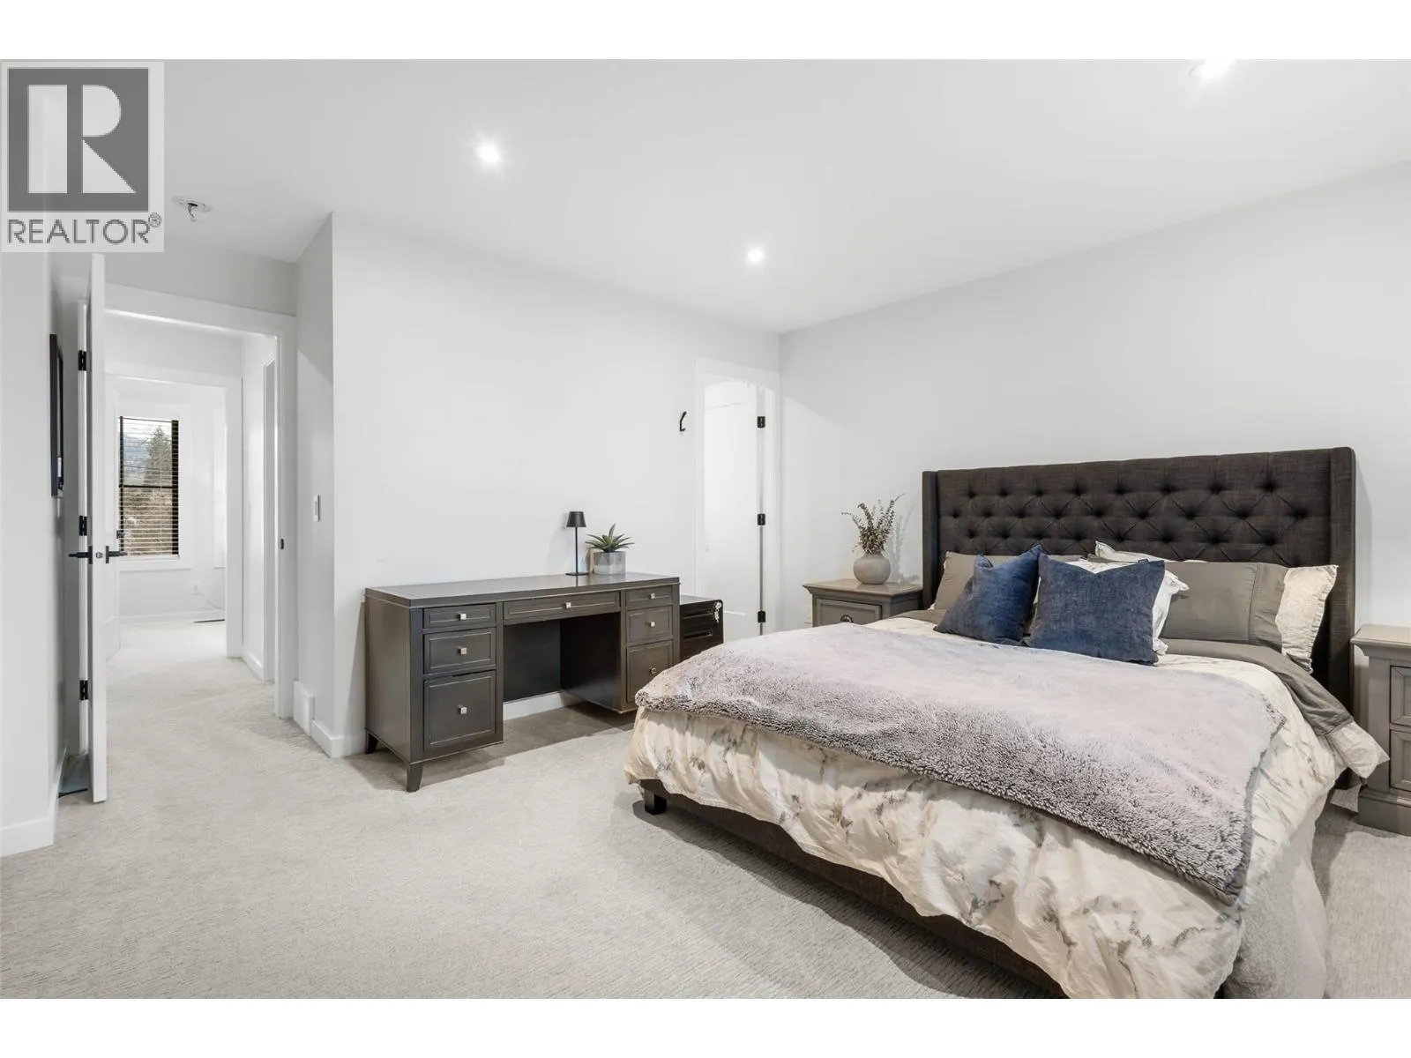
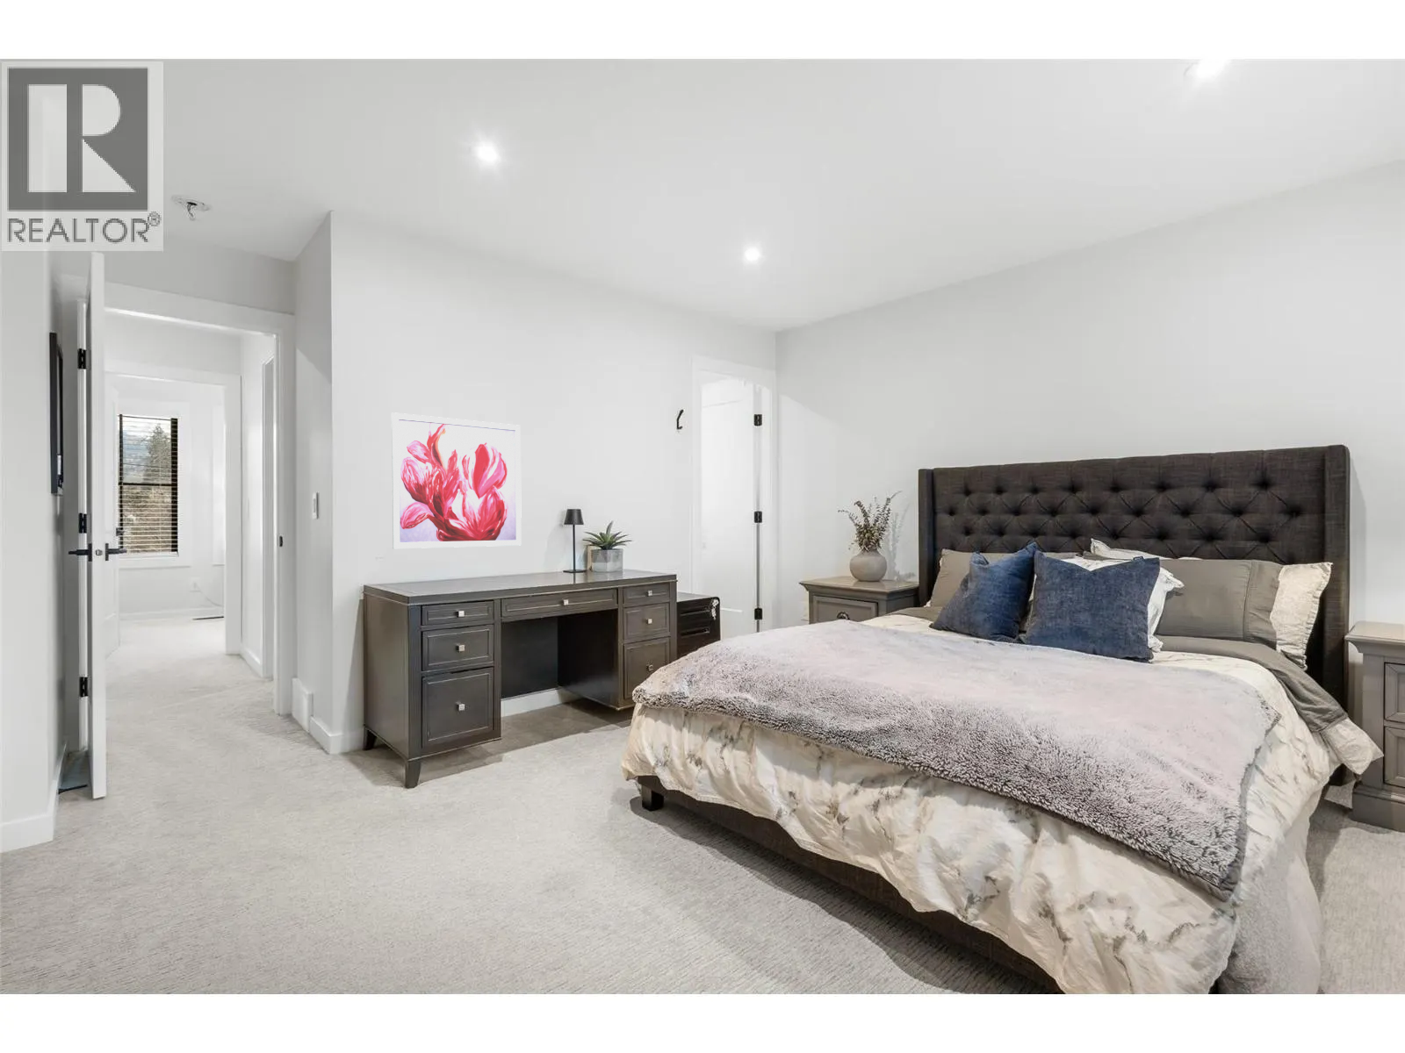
+ wall art [391,411,522,550]
